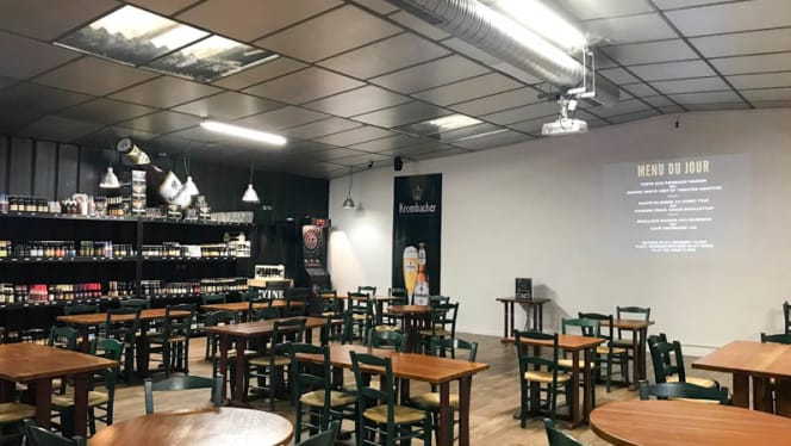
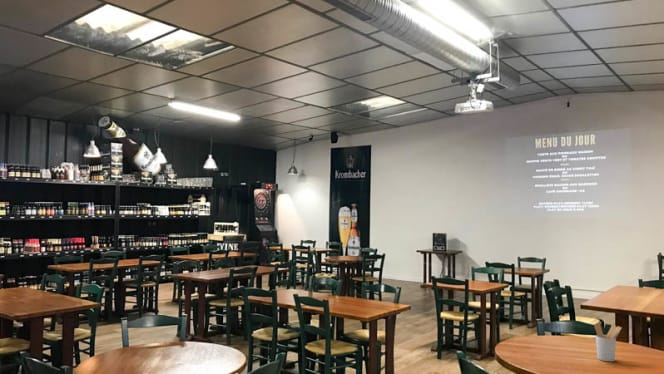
+ utensil holder [594,323,623,362]
